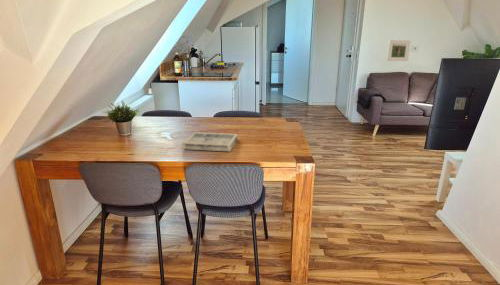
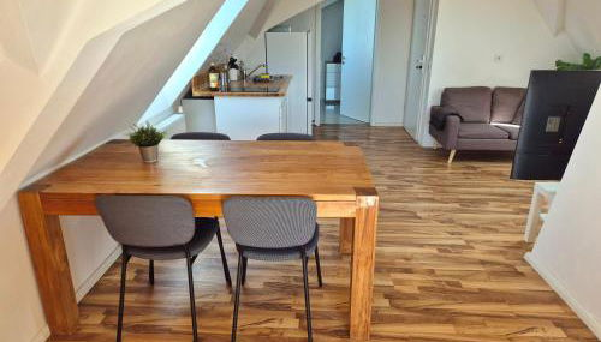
- photo frame [181,131,239,152]
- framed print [386,39,412,62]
